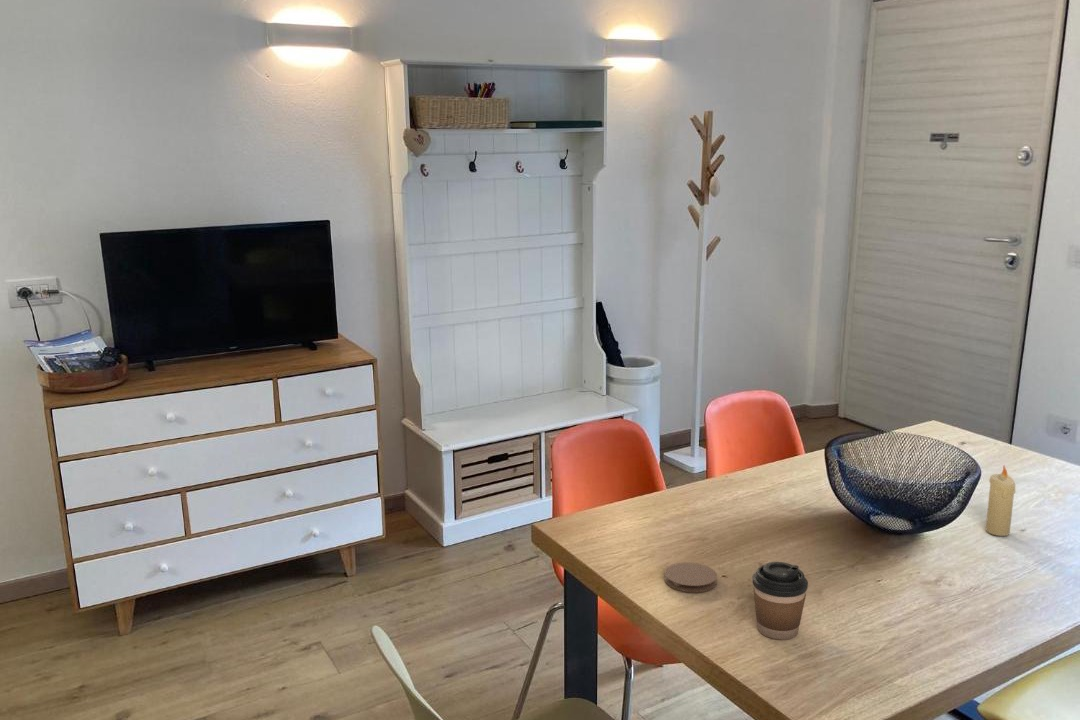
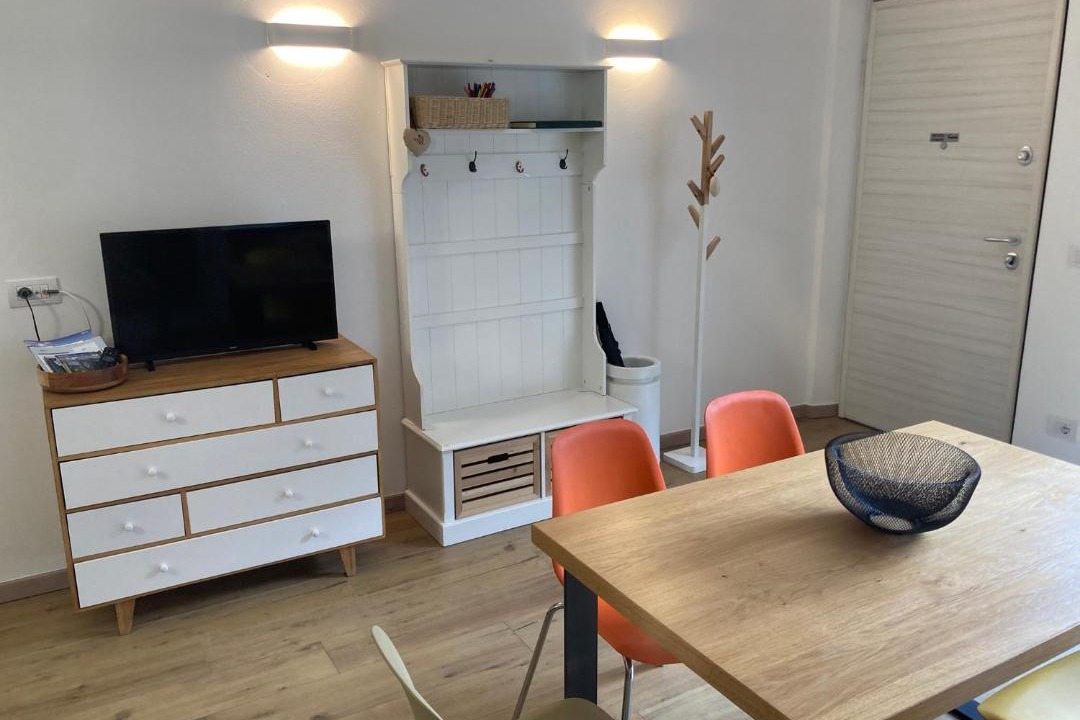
- coffee cup [752,561,809,641]
- coaster [663,561,718,593]
- candle [985,464,1016,537]
